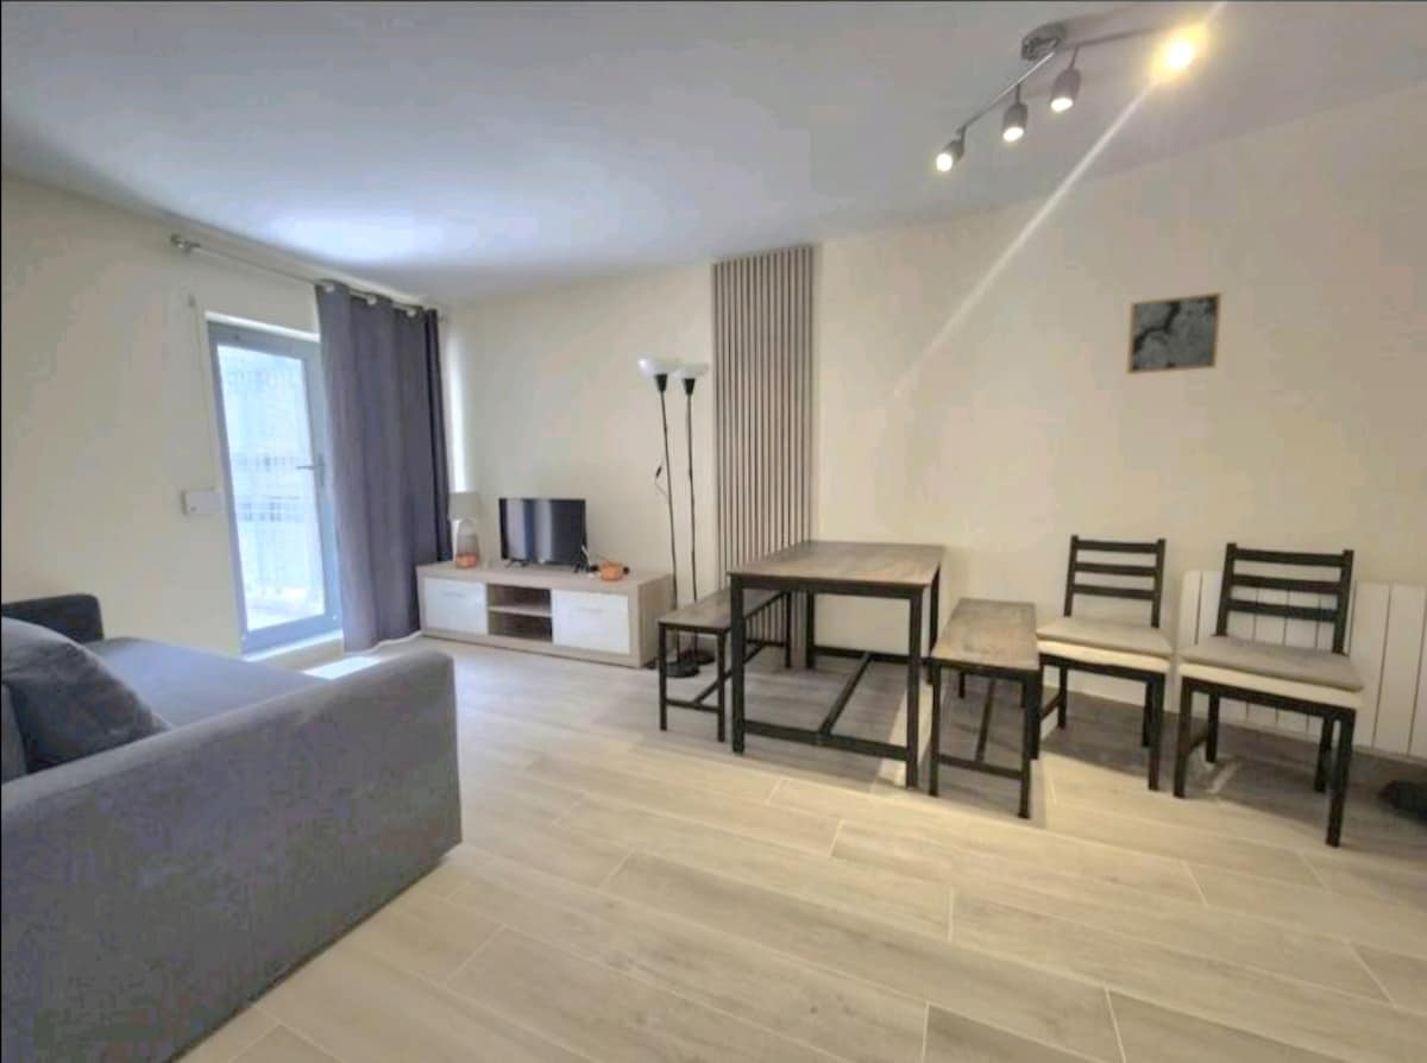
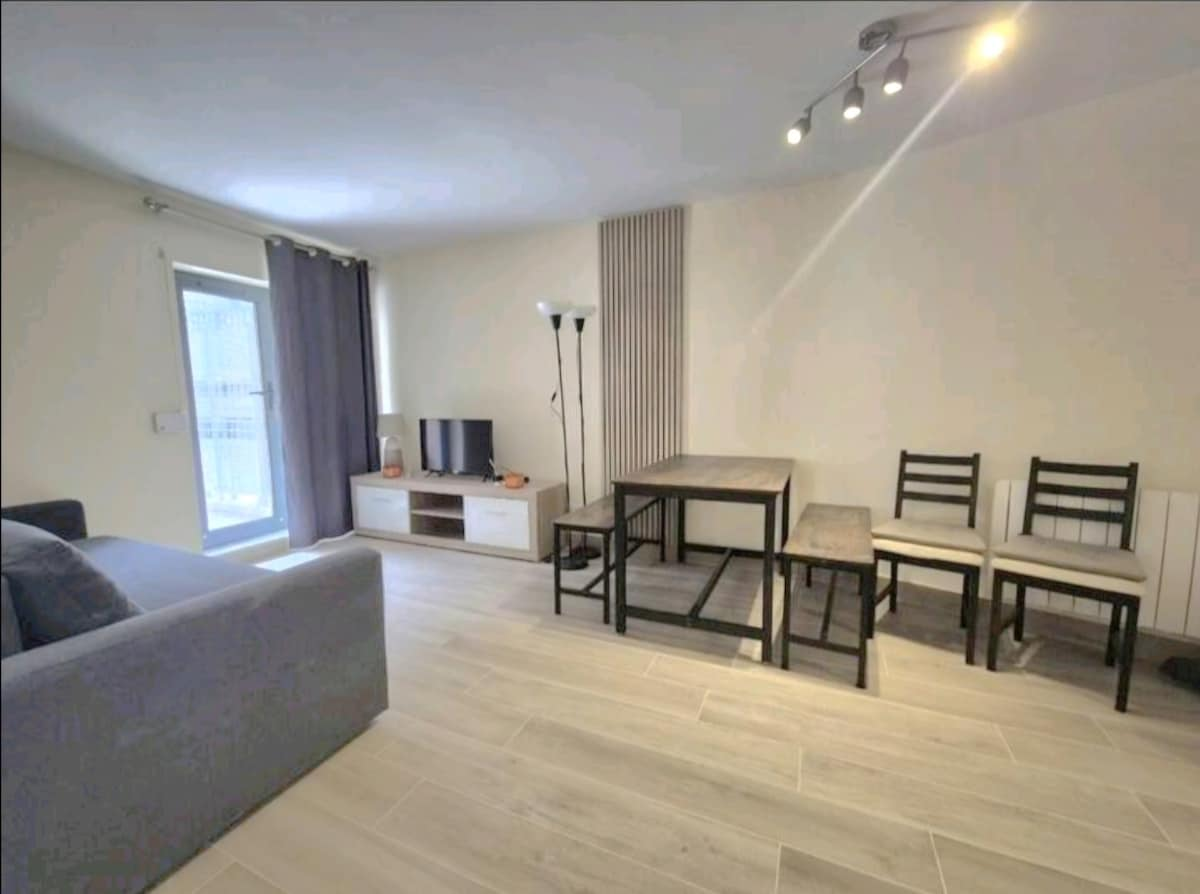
- wall art [1125,291,1222,376]
